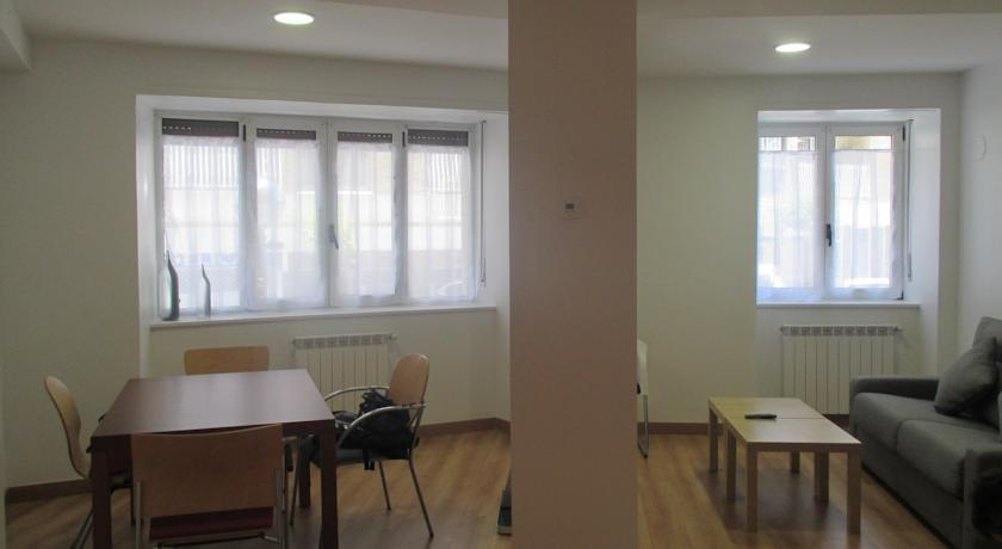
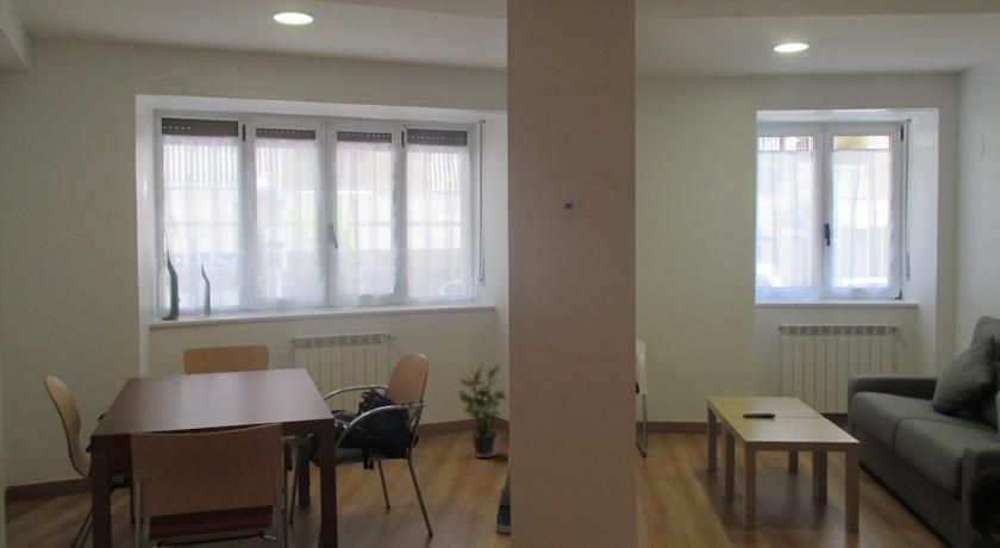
+ potted plant [457,361,508,459]
